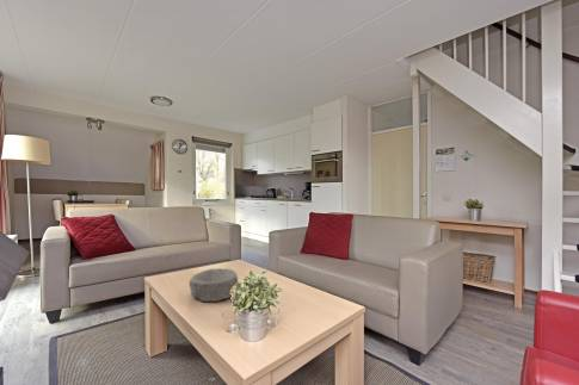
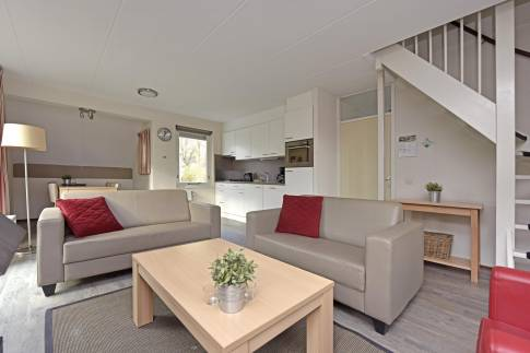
- bowl [189,267,239,303]
